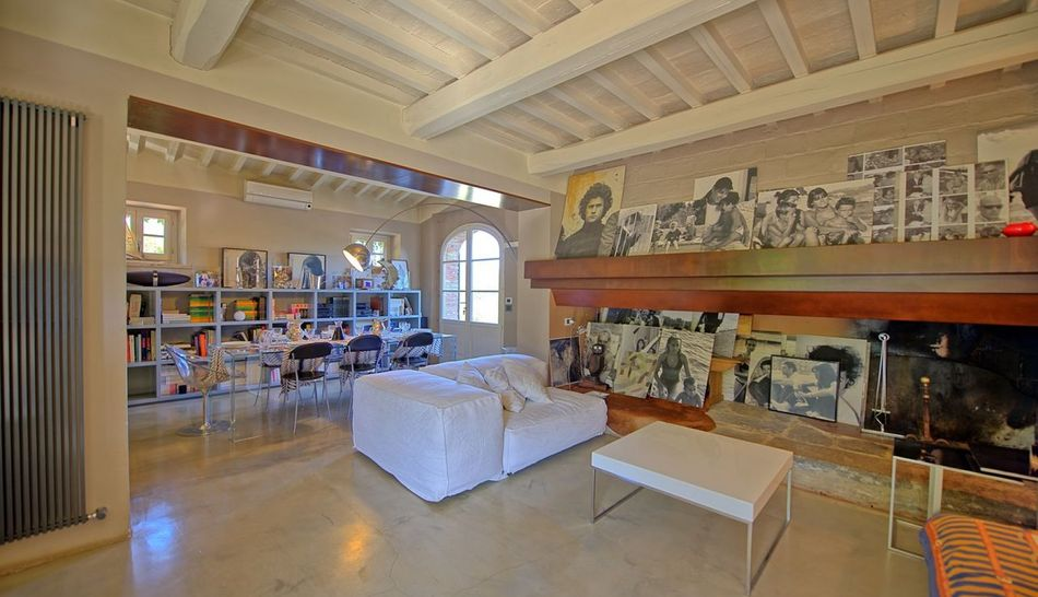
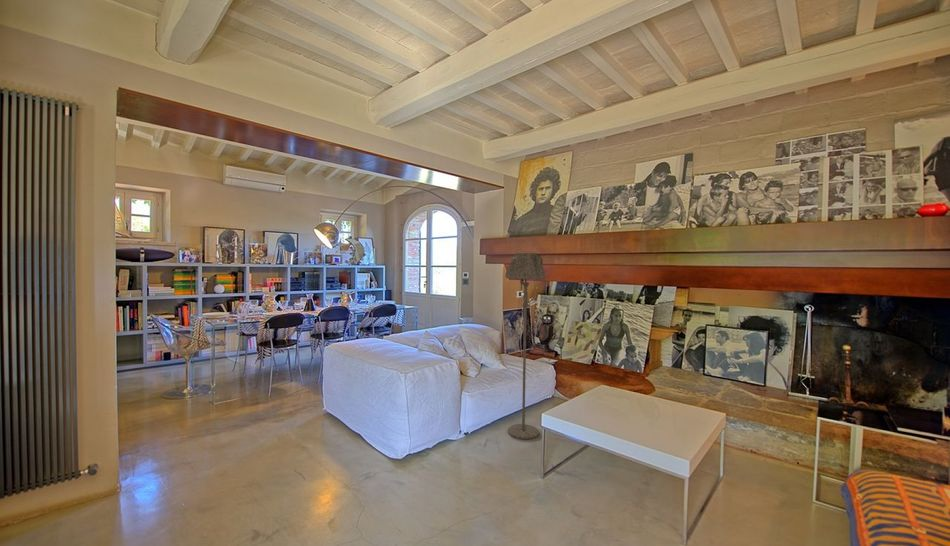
+ floor lamp [504,252,547,440]
